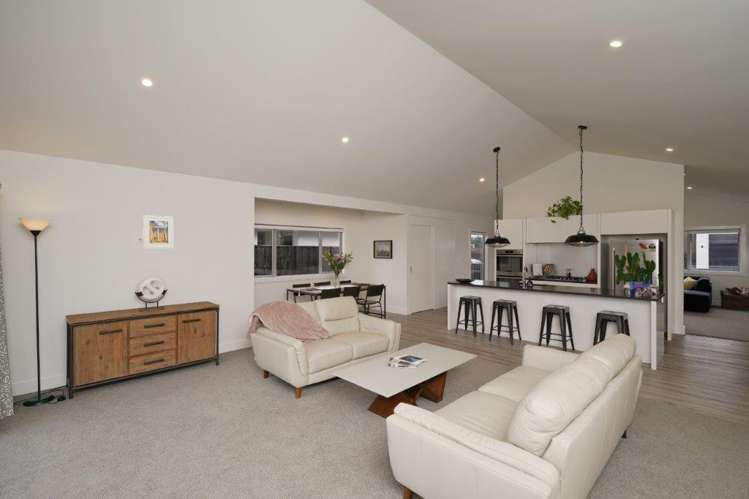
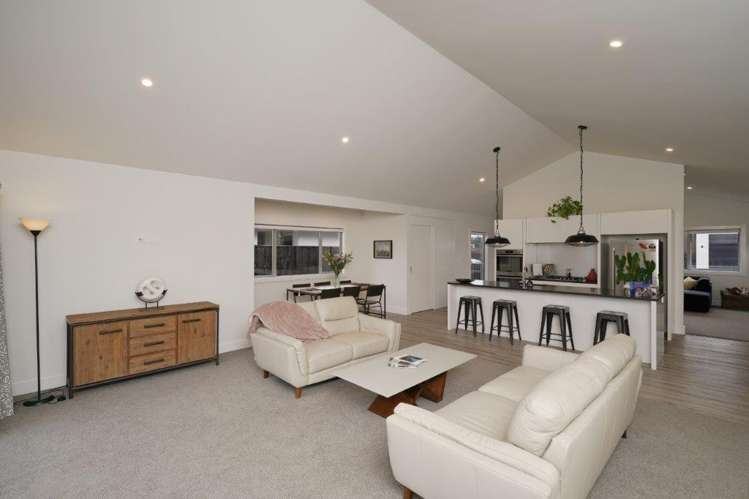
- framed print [142,214,174,249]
